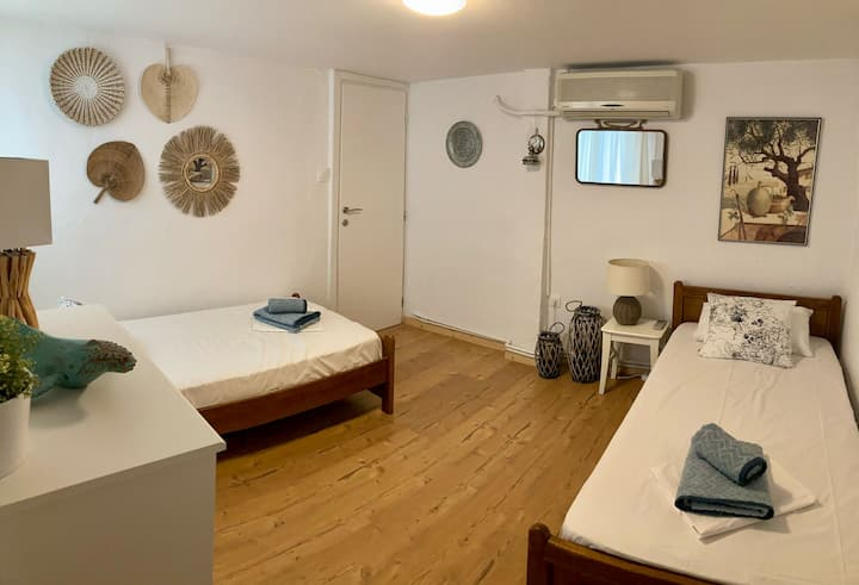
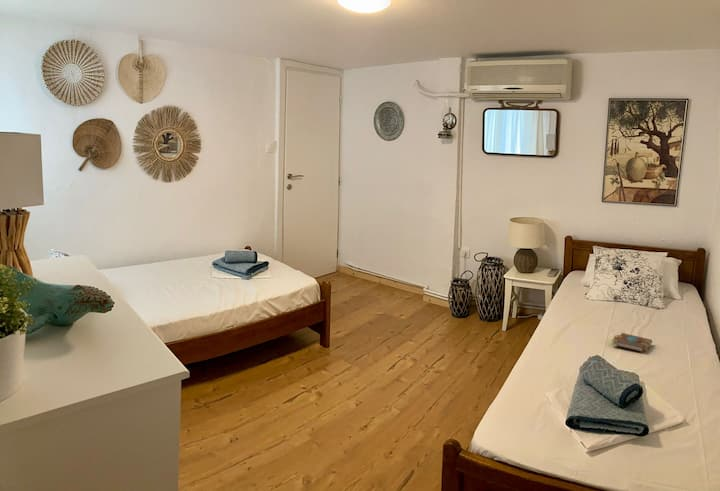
+ book [610,332,653,353]
